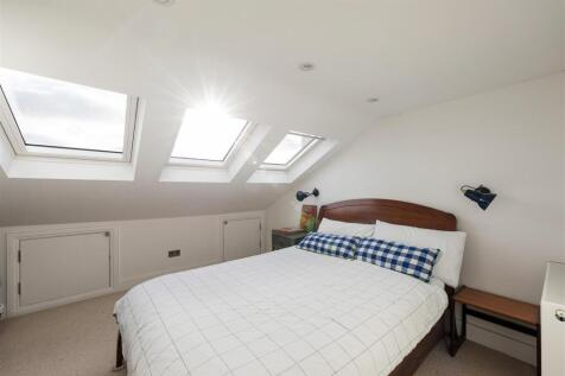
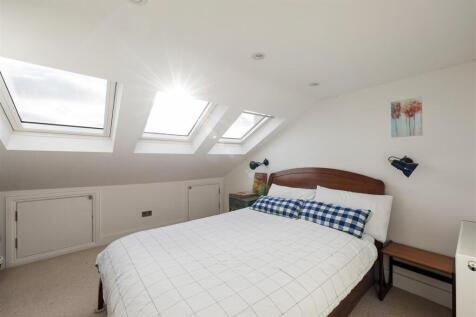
+ wall art [390,96,424,139]
